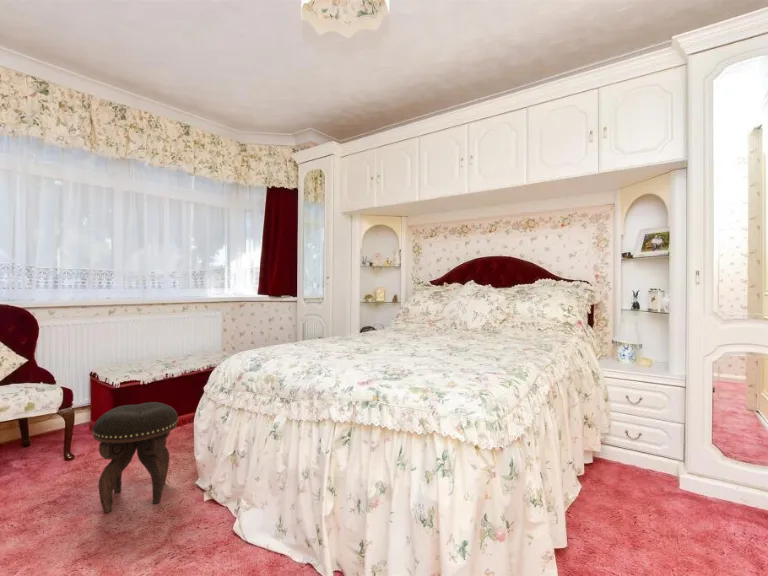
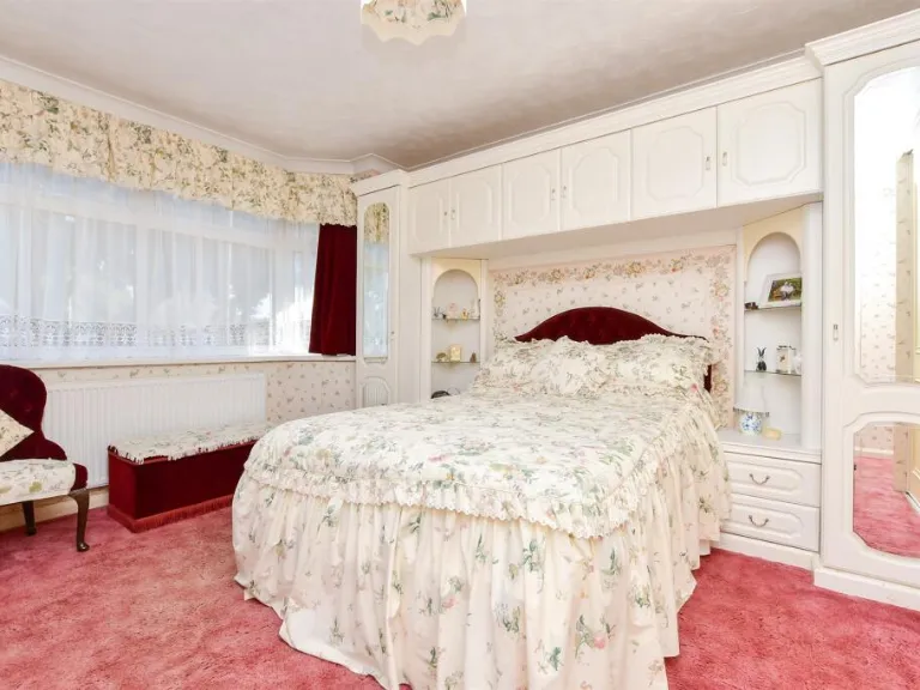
- footstool [91,401,179,514]
